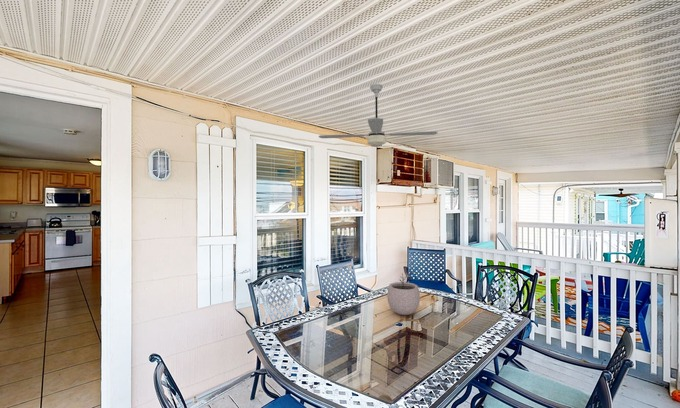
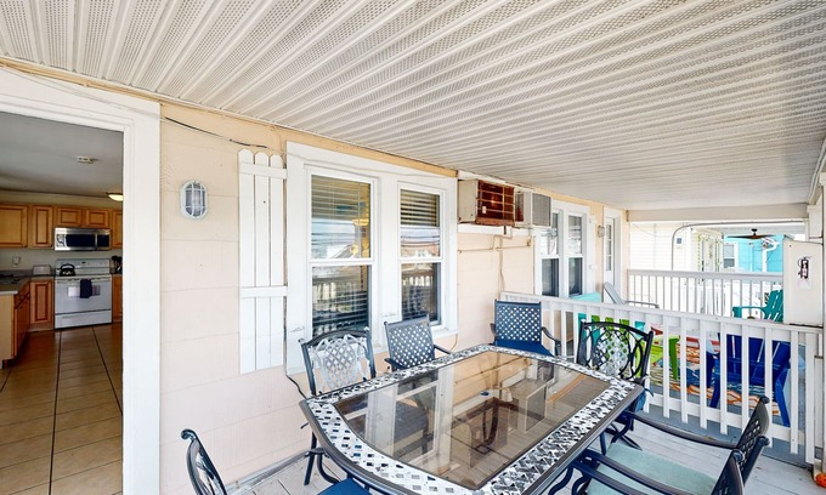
- ceiling fan [318,83,439,148]
- plant pot [386,273,421,316]
